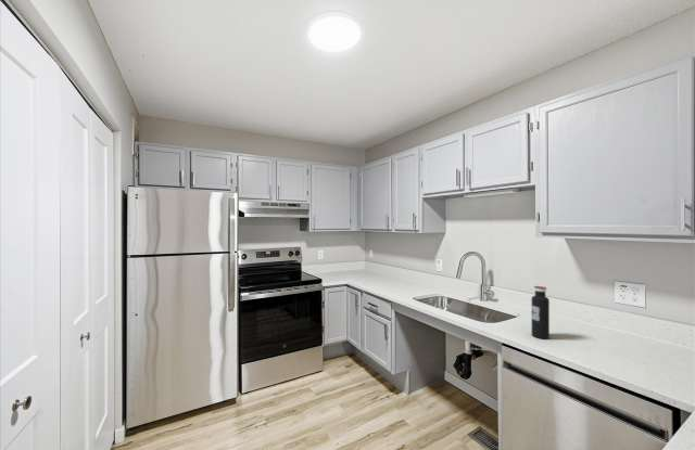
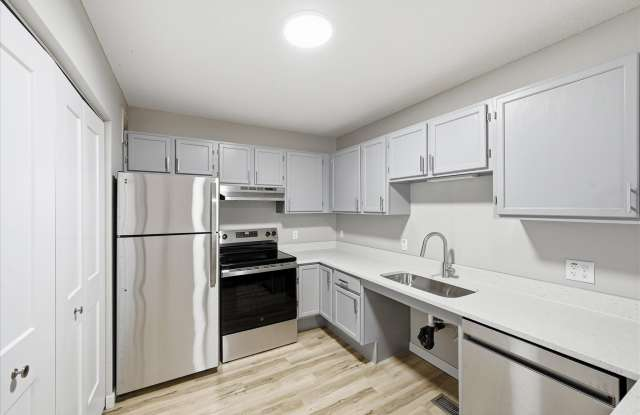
- water bottle [530,285,551,339]
